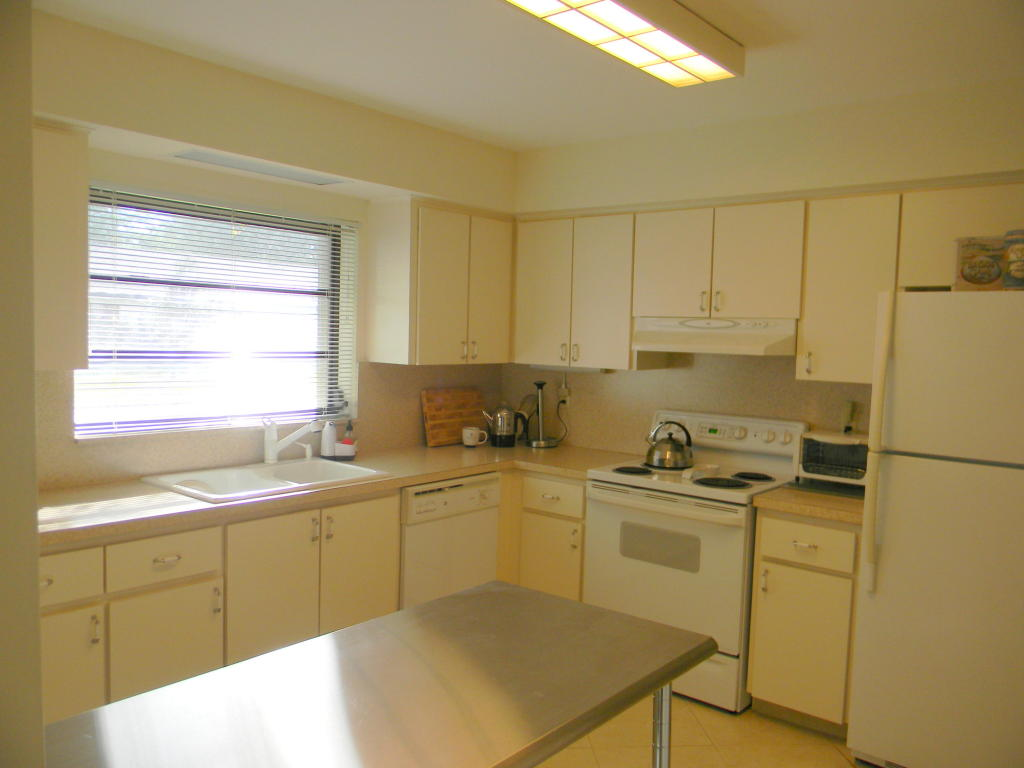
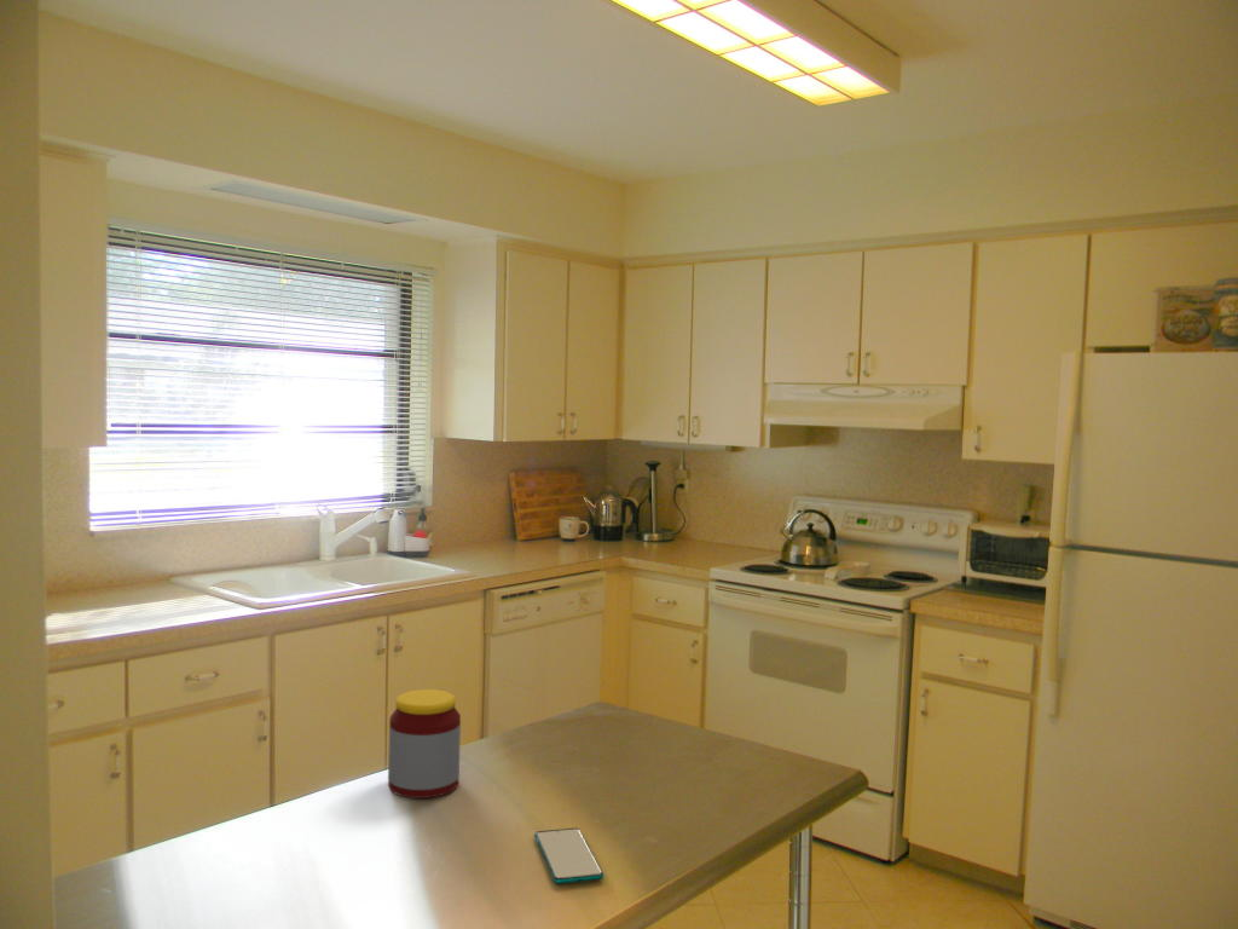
+ jar [387,688,462,800]
+ smartphone [533,826,604,885]
